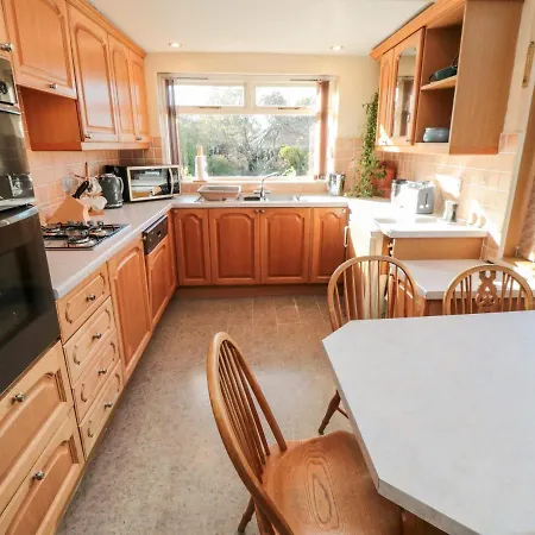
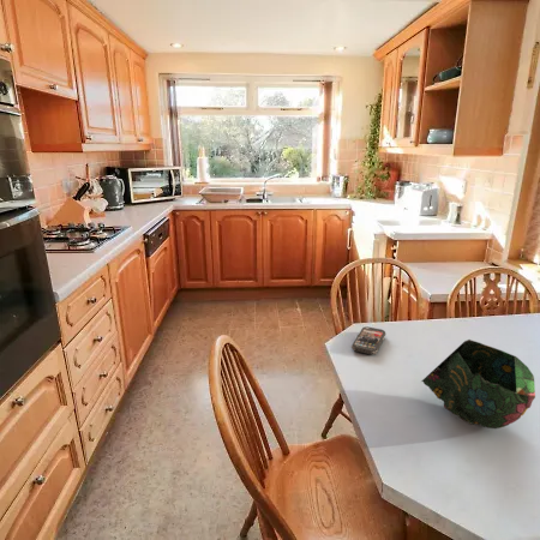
+ smartphone [350,325,386,356]
+ decorative bowl [420,338,536,430]
